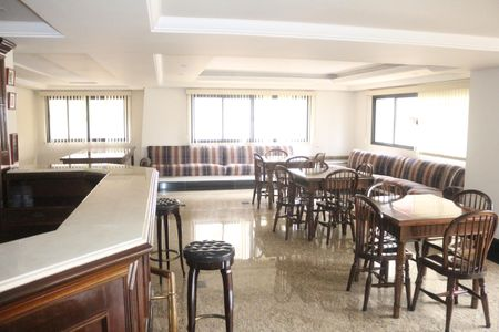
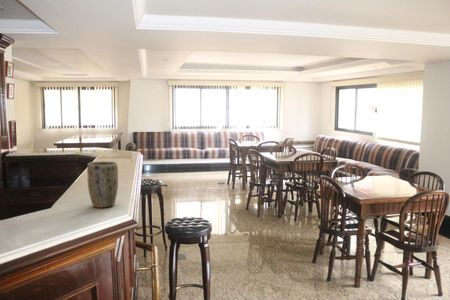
+ plant pot [86,160,119,209]
